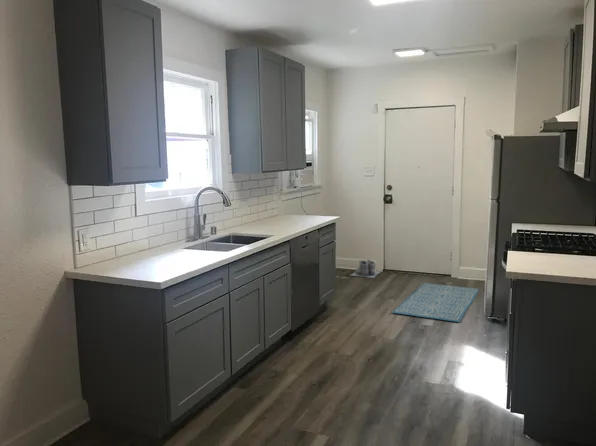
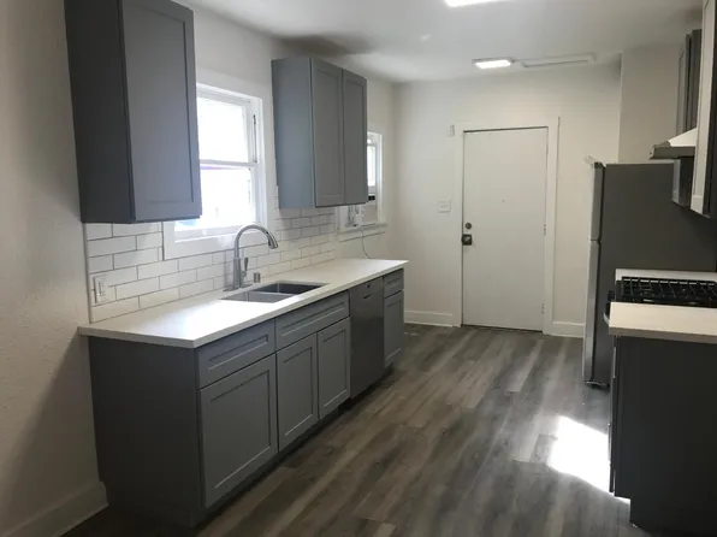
- rug [391,282,480,323]
- boots [349,258,382,279]
